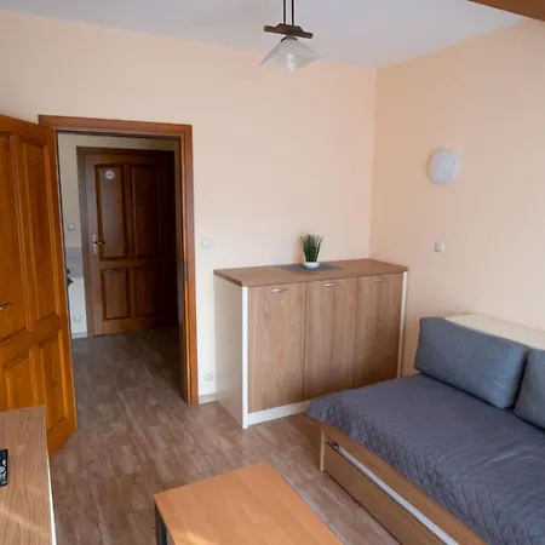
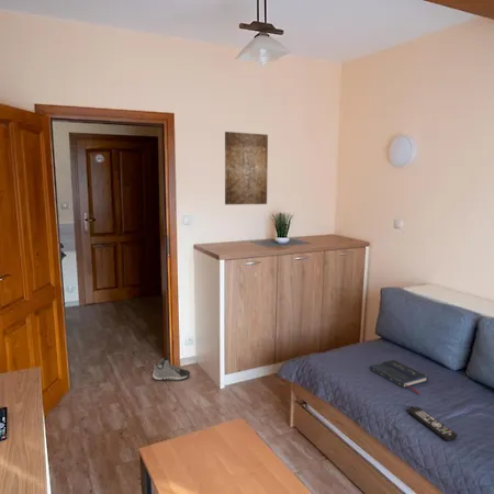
+ book [369,358,429,395]
+ sneaker [151,356,191,381]
+ wall art [224,131,269,205]
+ remote control [406,406,459,442]
